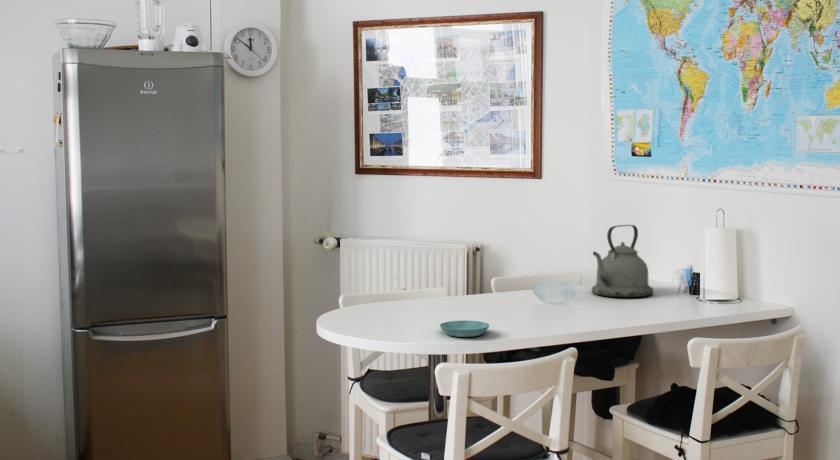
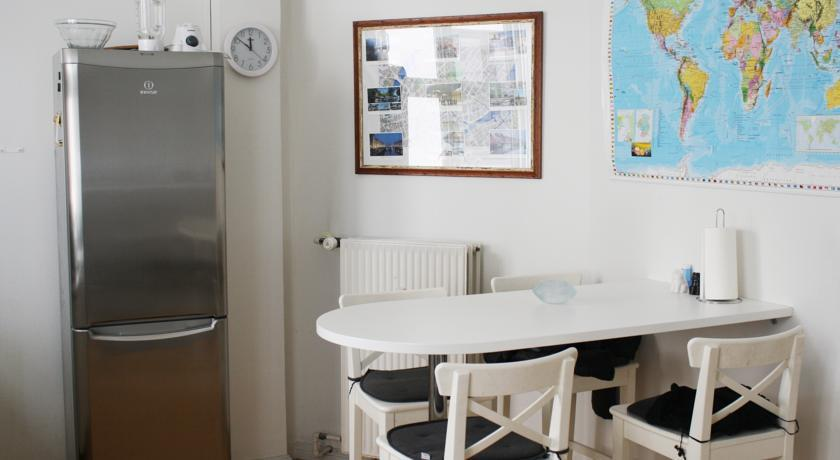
- saucer [439,320,490,338]
- kettle [591,224,654,298]
